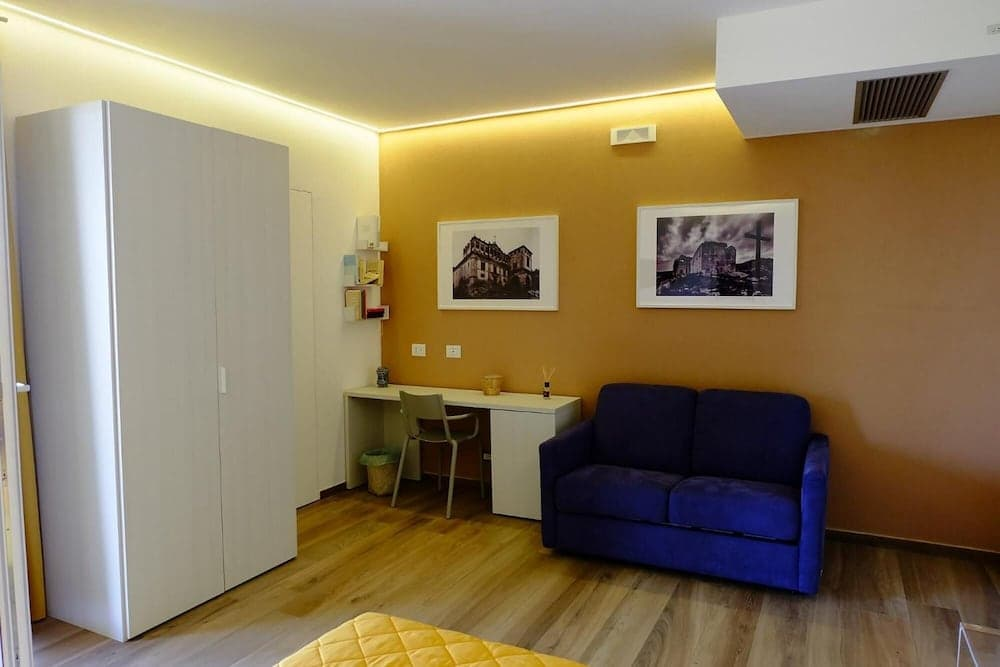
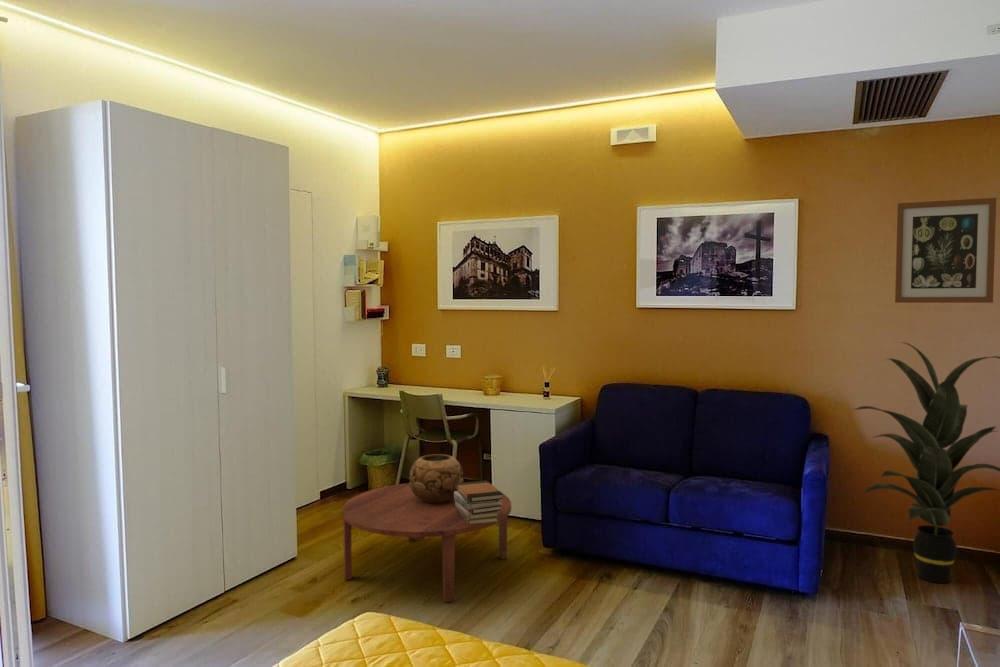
+ coffee table [341,482,512,603]
+ indoor plant [852,341,1000,584]
+ book stack [454,479,504,525]
+ decorative bowl [408,453,464,503]
+ wall art [894,197,997,304]
